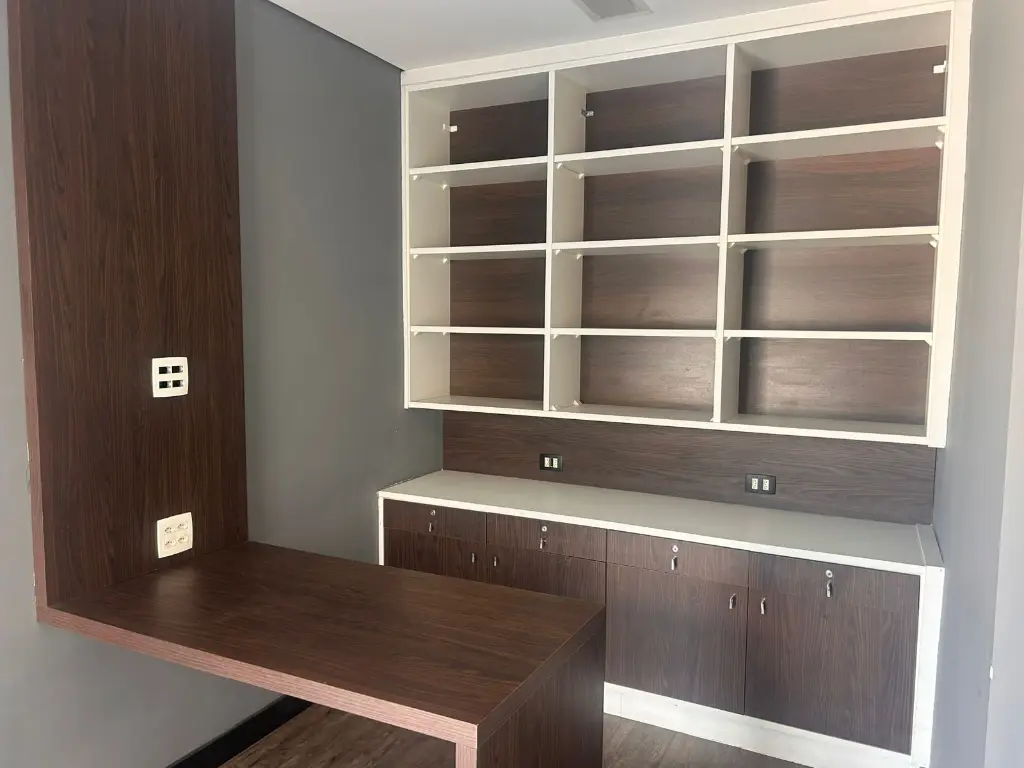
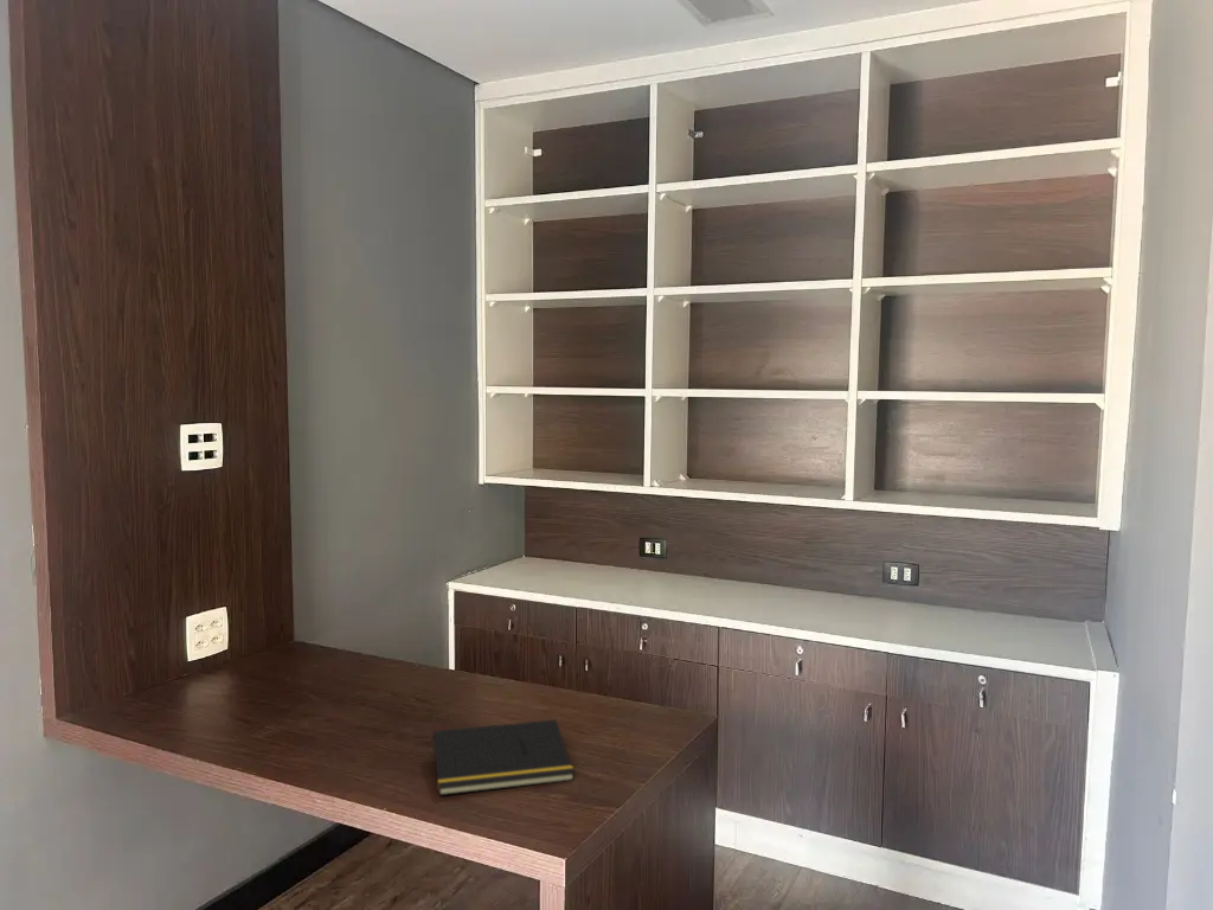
+ notepad [429,718,576,796]
